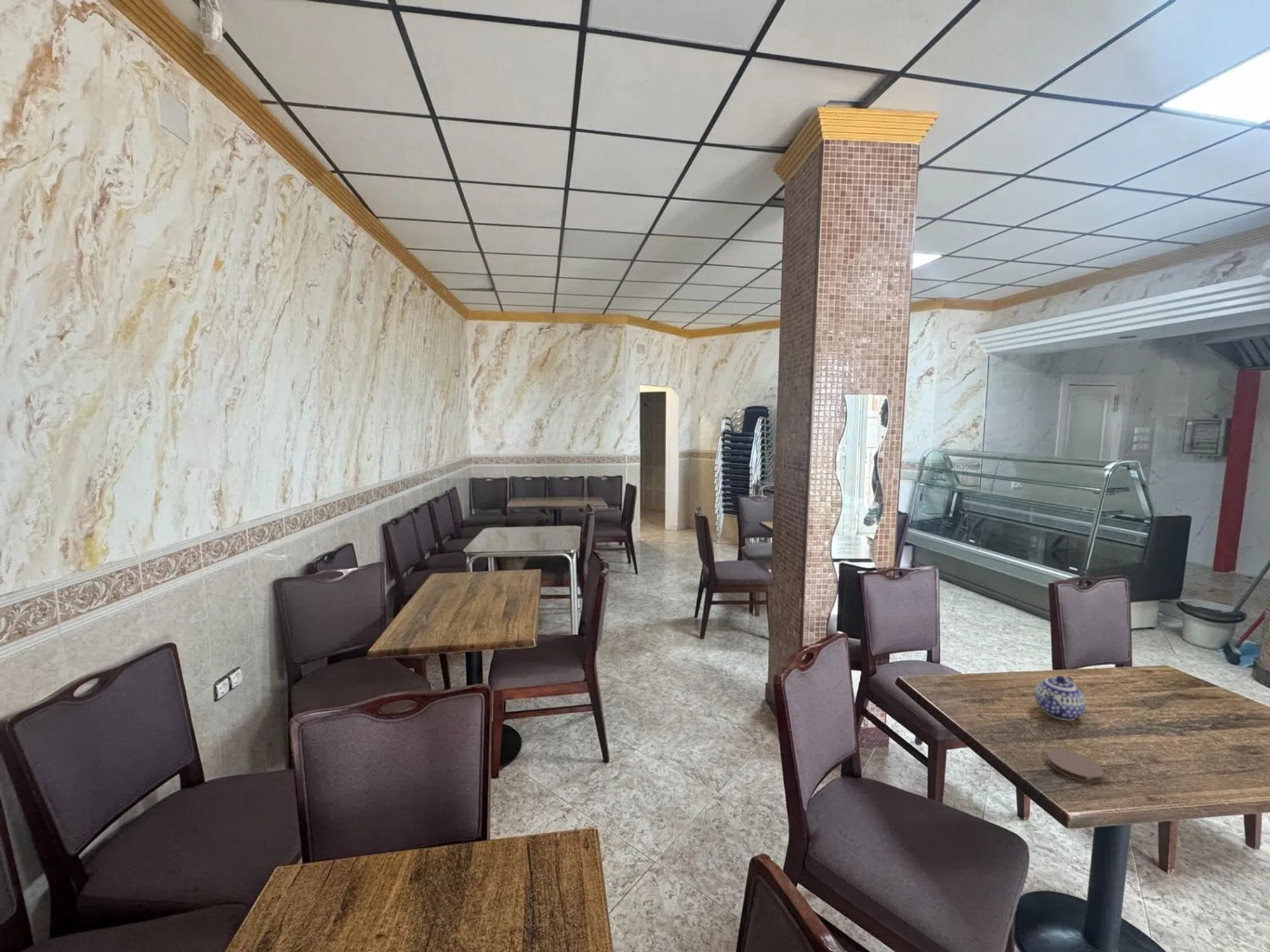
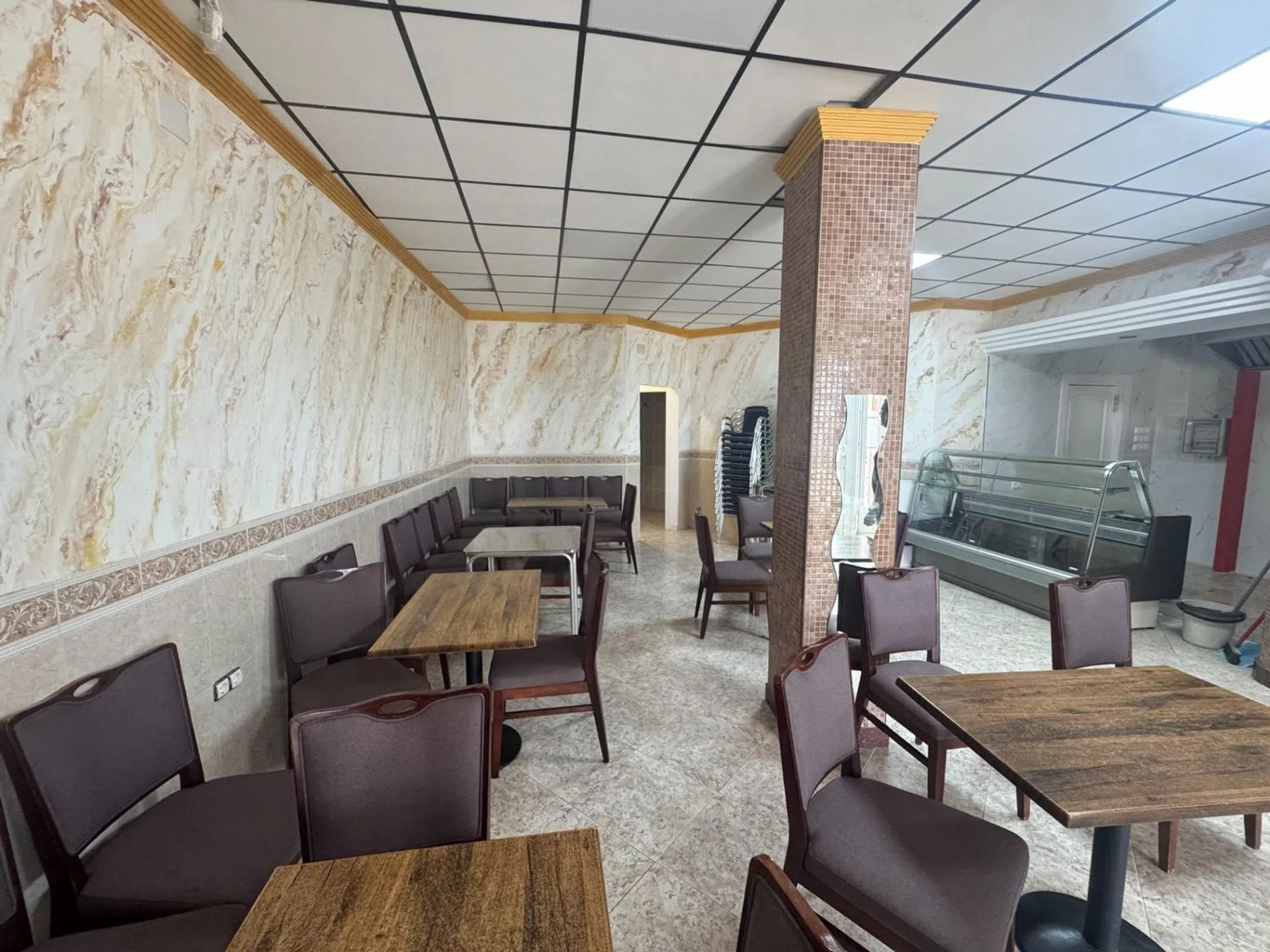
- teapot [1034,675,1086,722]
- coaster [1046,749,1104,784]
